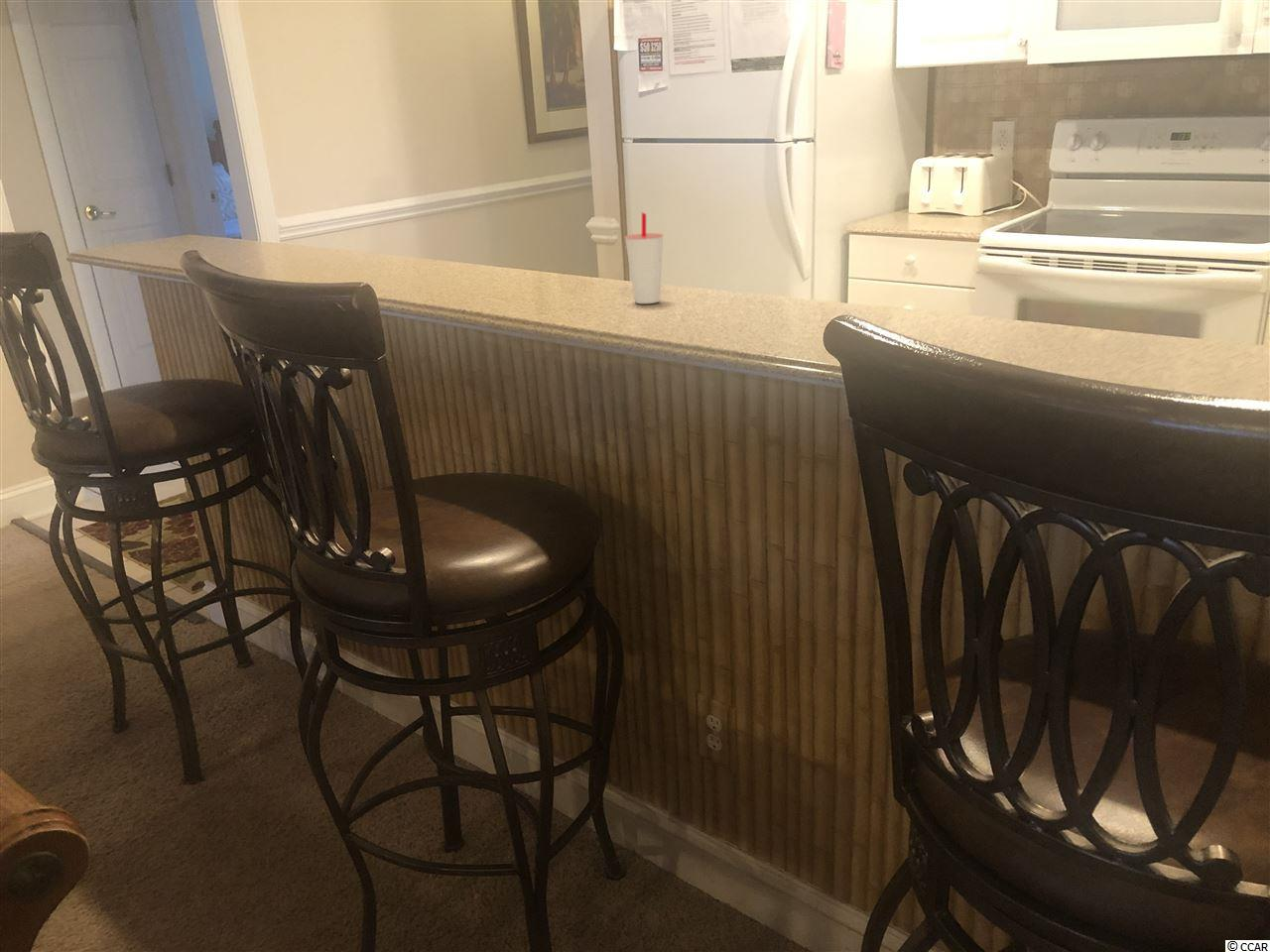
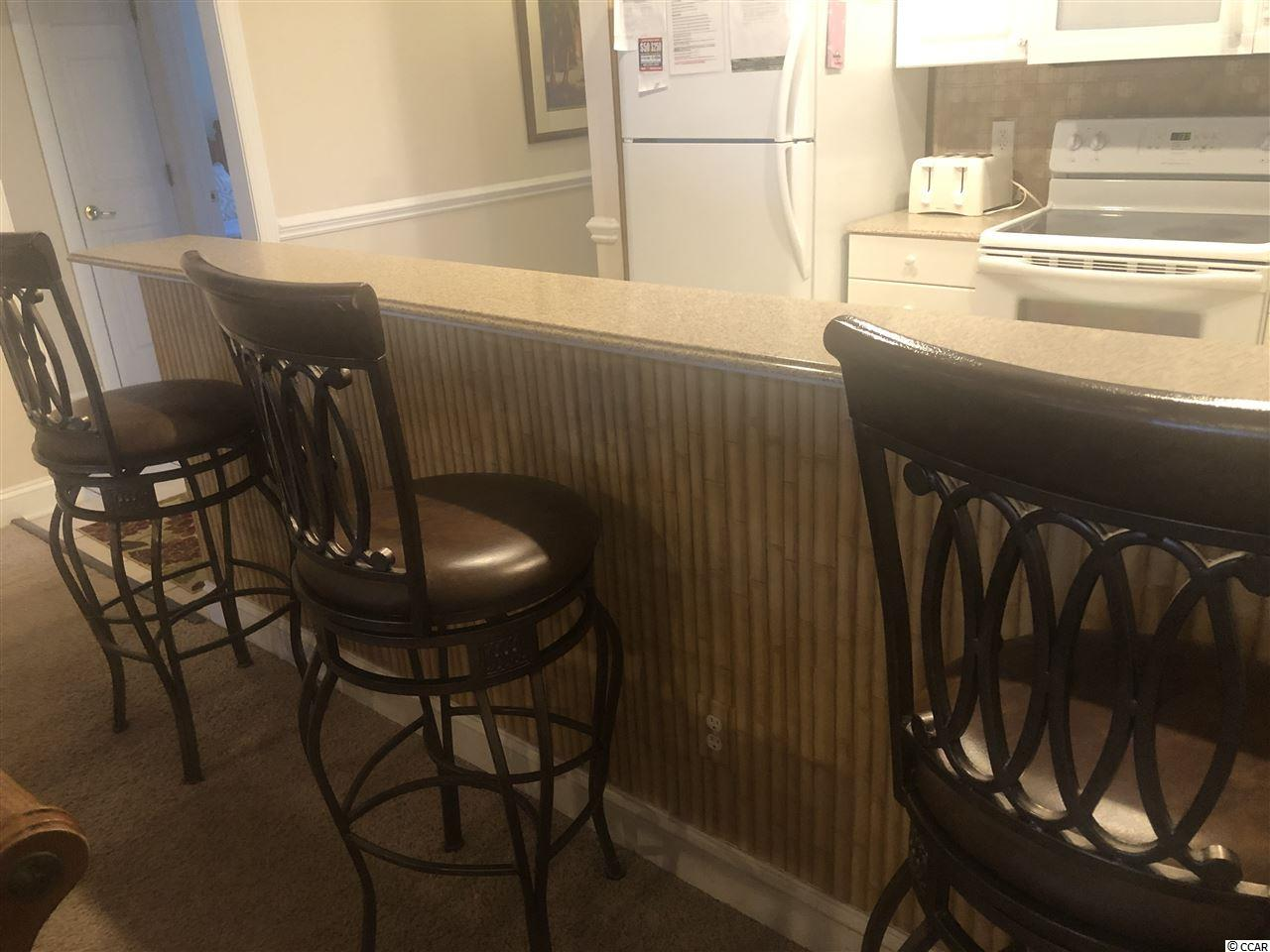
- cup [623,211,665,304]
